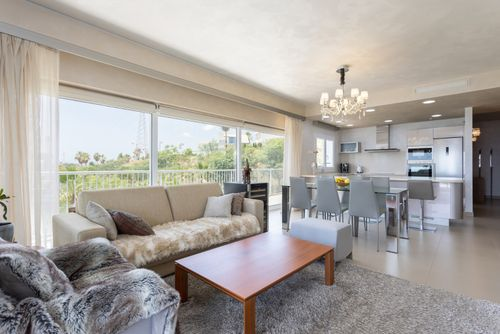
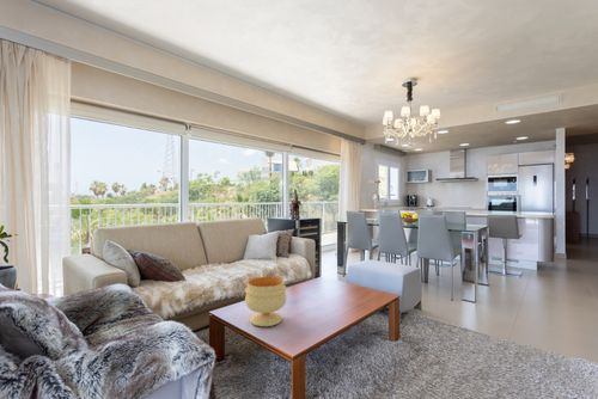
+ footed bowl [244,276,288,327]
